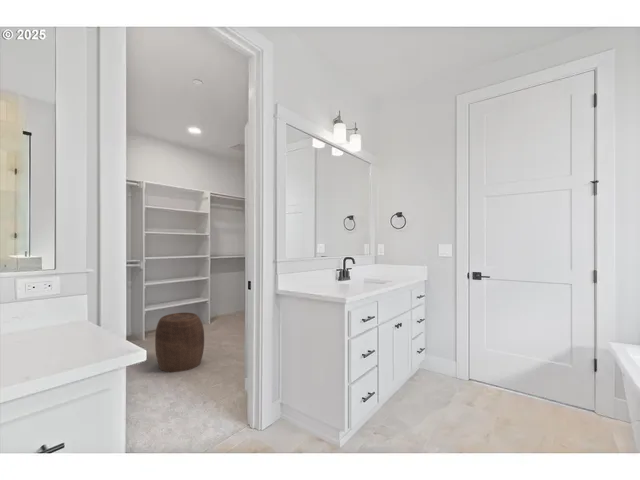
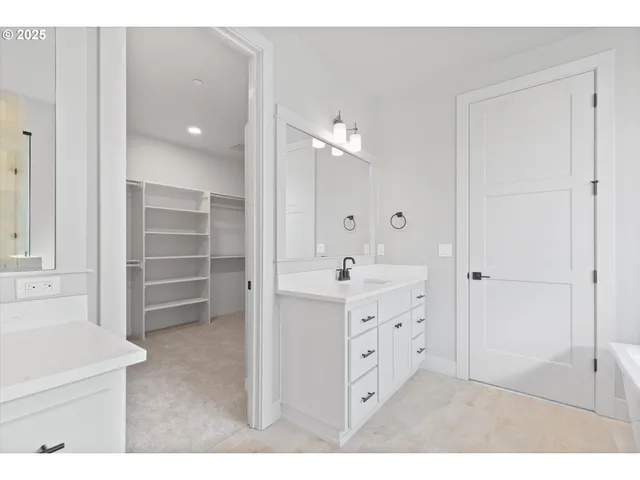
- stool [154,312,205,373]
